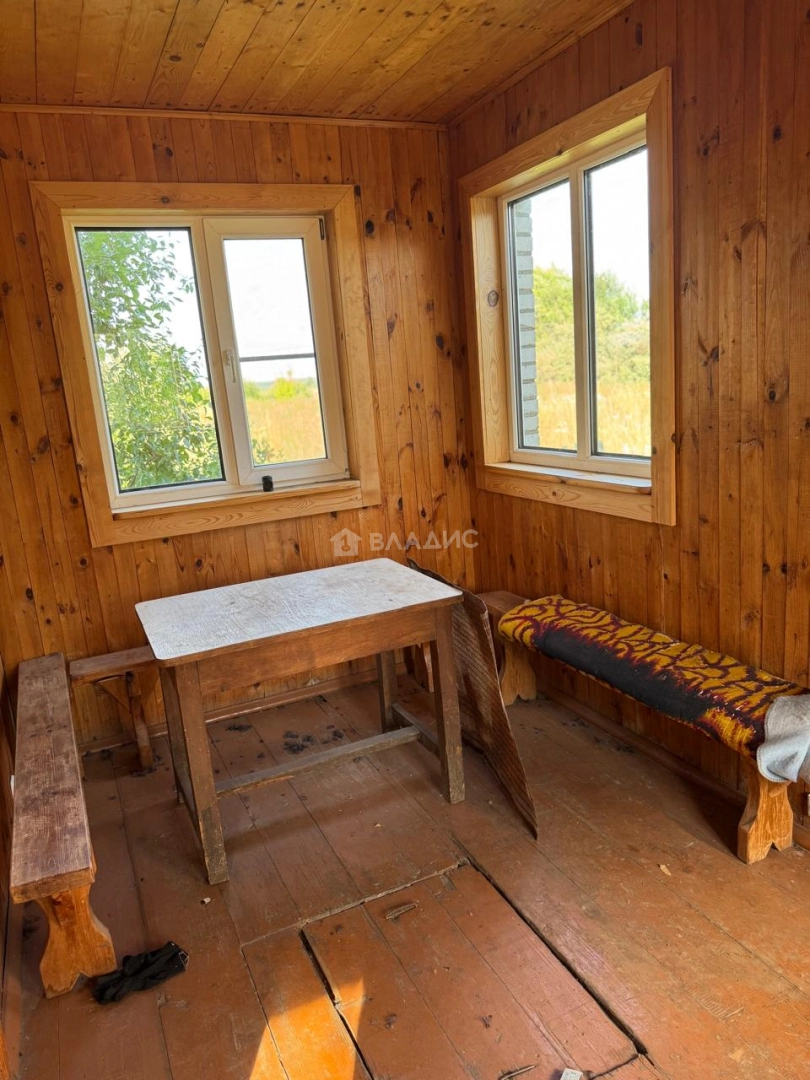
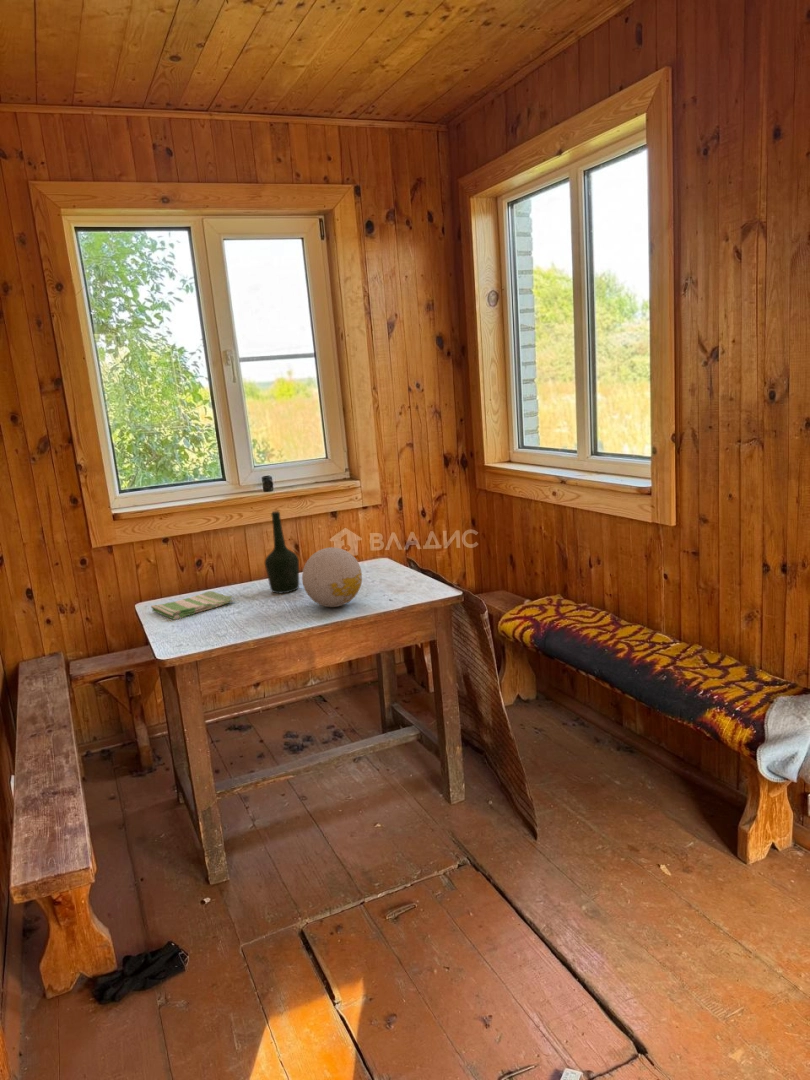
+ bottle [264,510,300,594]
+ decorative ball [301,546,363,608]
+ dish towel [150,590,234,621]
